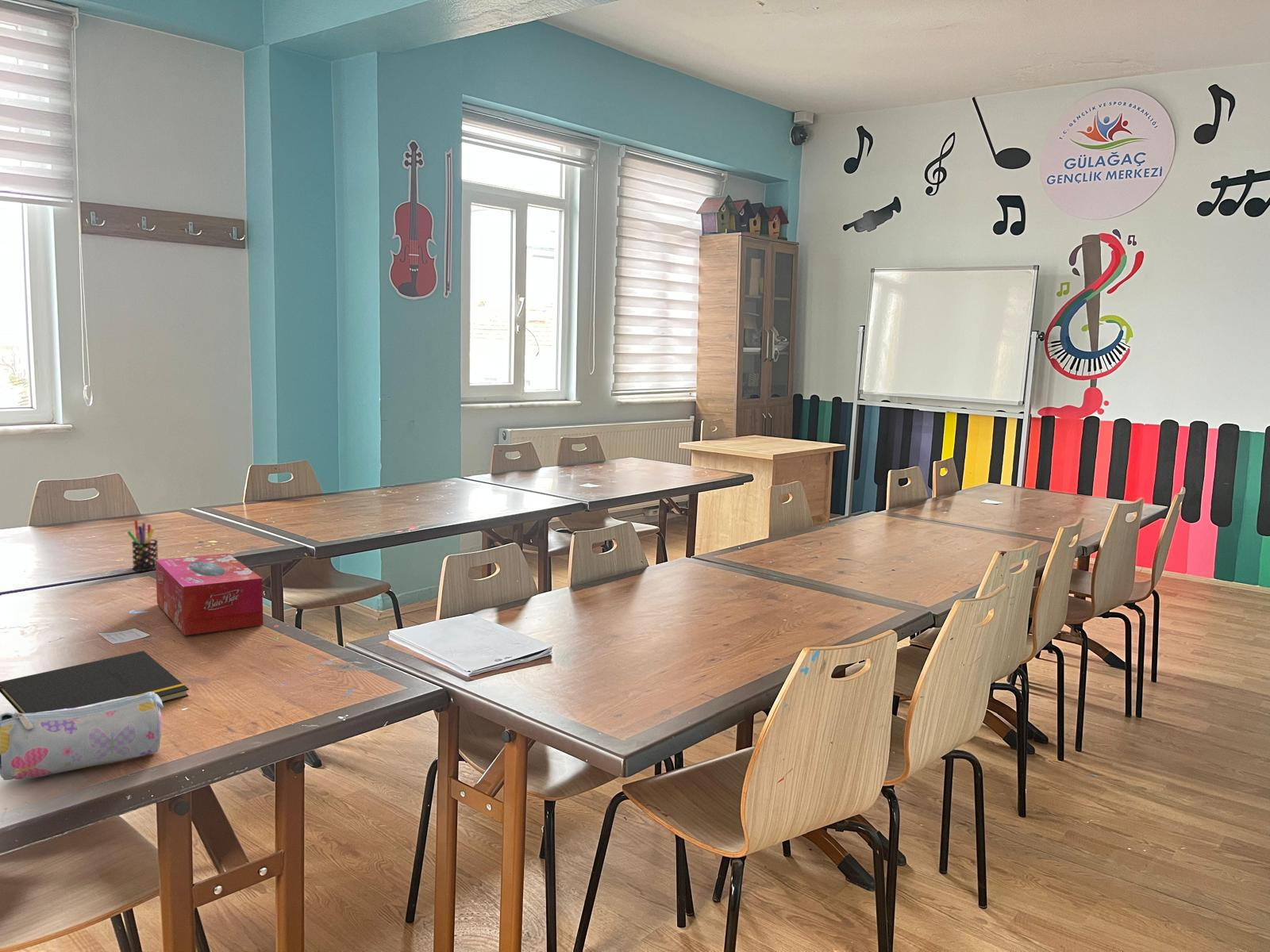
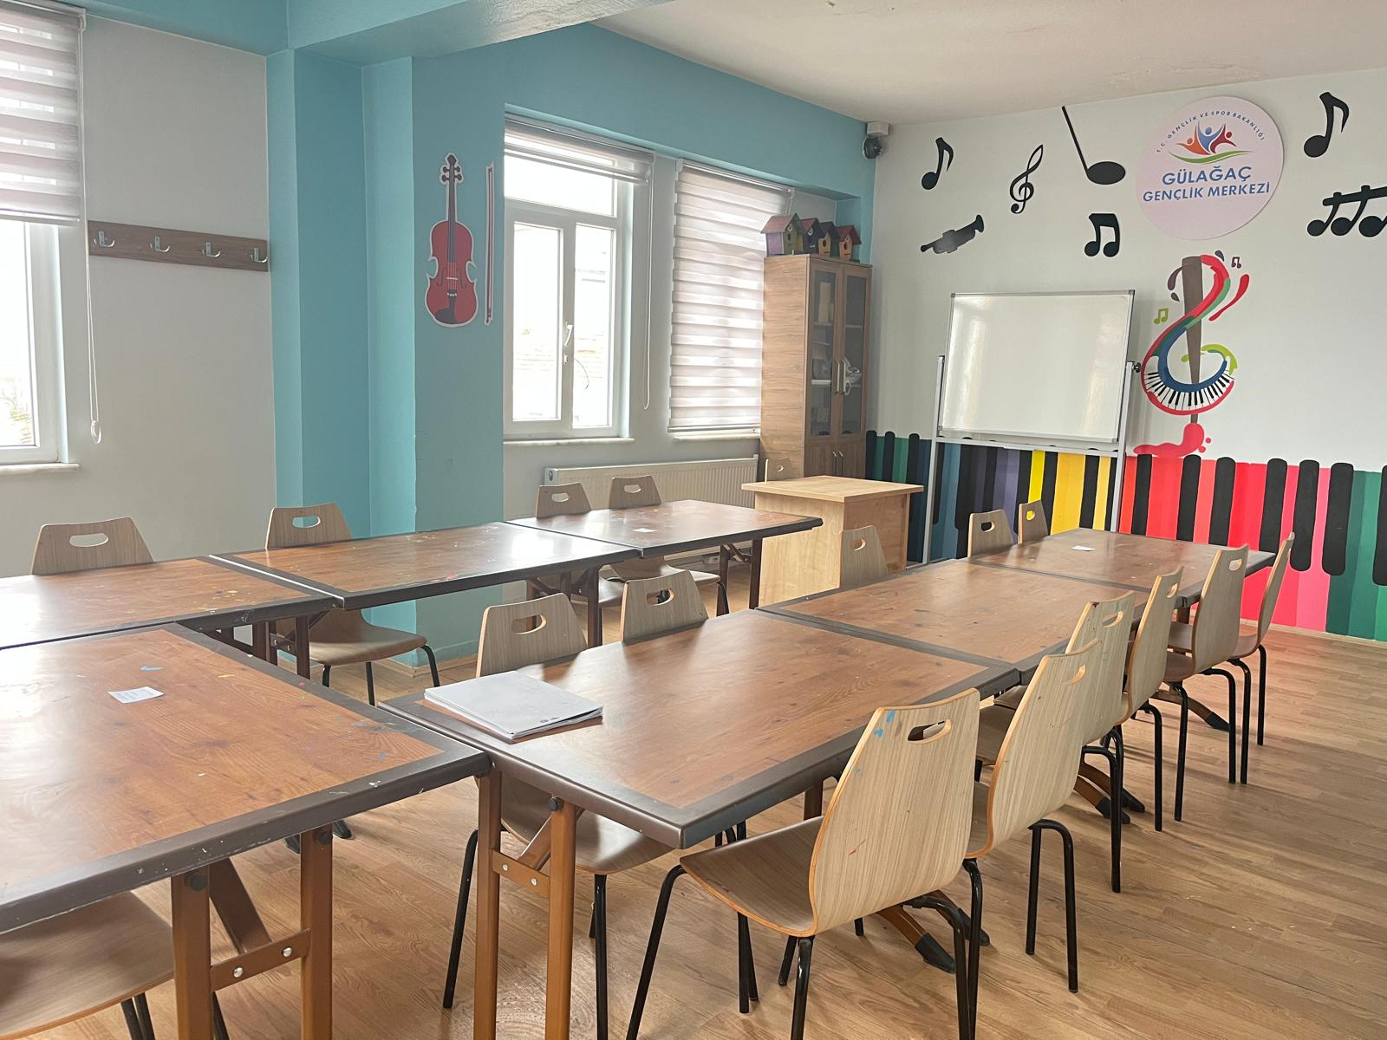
- pen holder [126,520,159,572]
- notepad [0,650,190,714]
- pencil case [0,692,164,781]
- tissue box [156,552,264,636]
